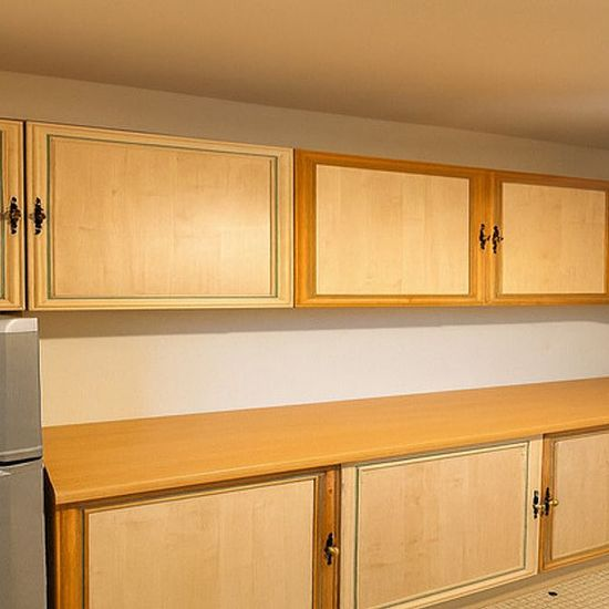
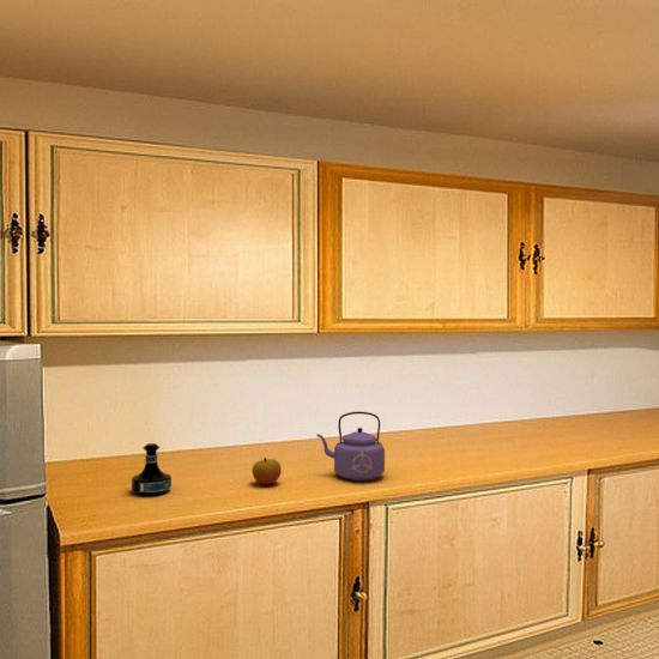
+ apple [250,457,283,485]
+ tequila bottle [131,442,173,497]
+ kettle [316,411,386,482]
